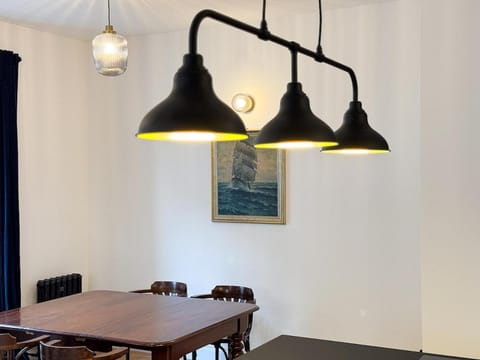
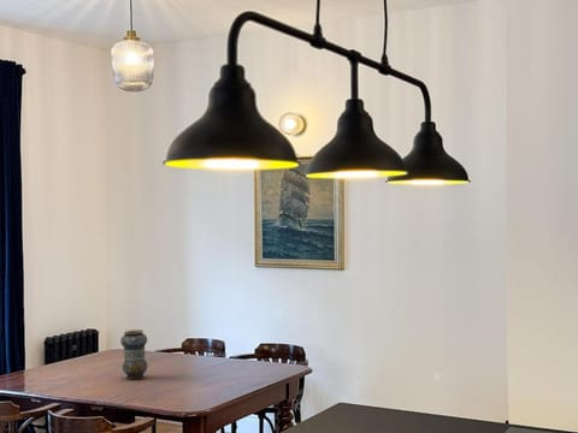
+ vase [119,328,148,380]
